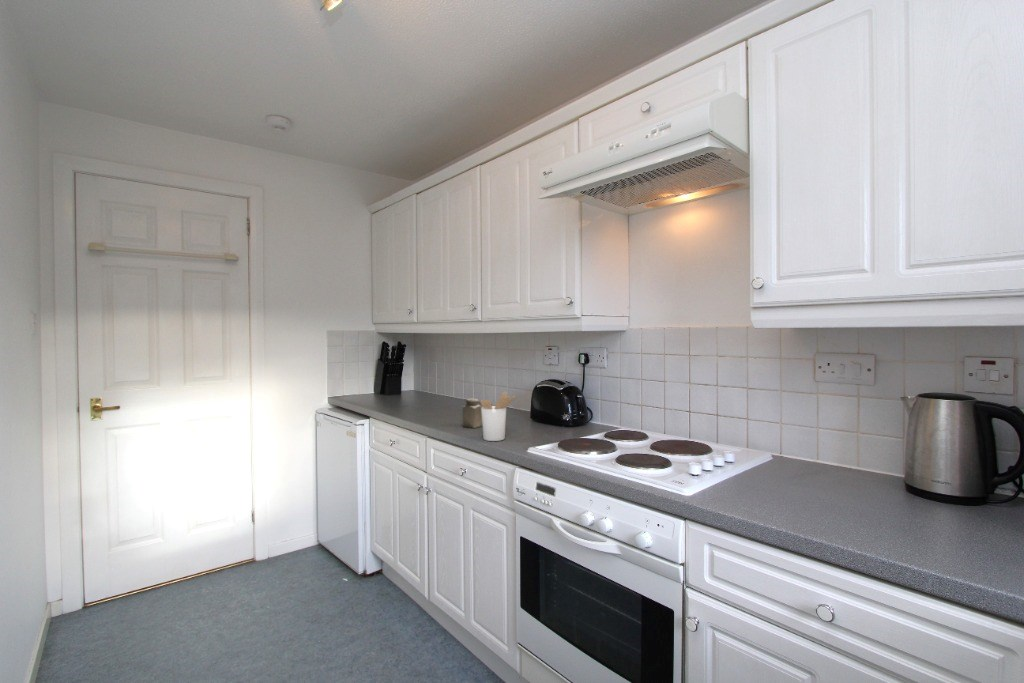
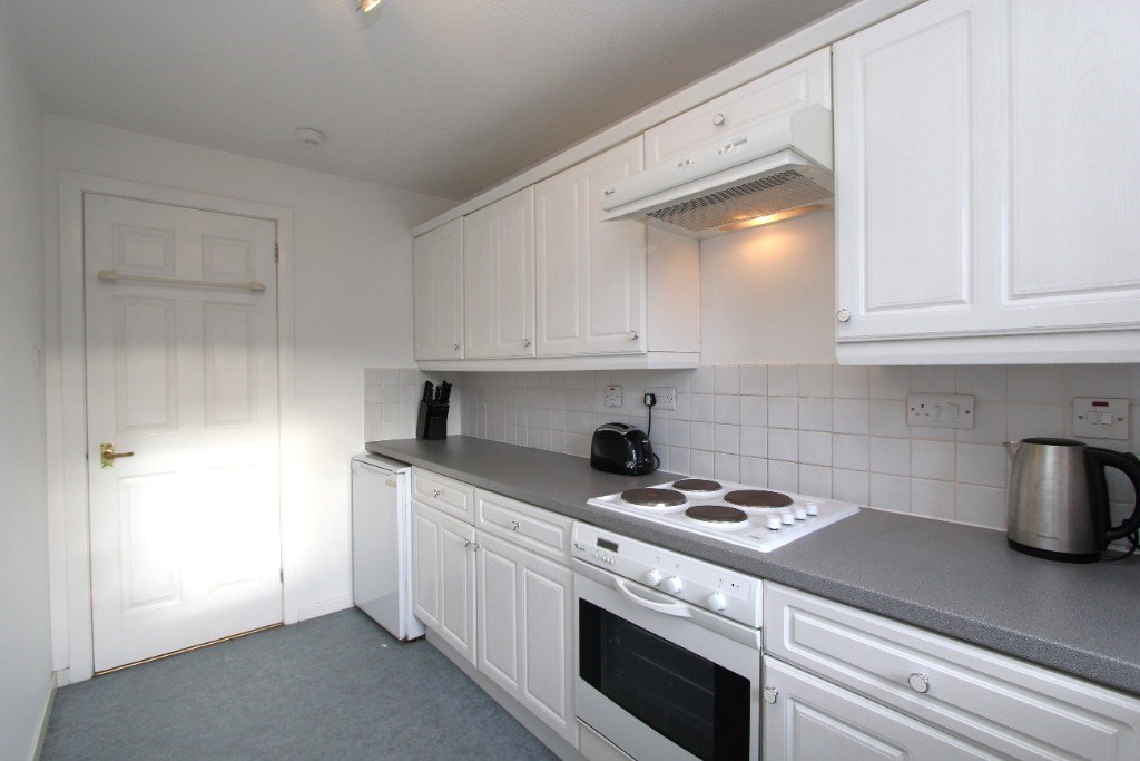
- utensil holder [479,390,517,442]
- salt shaker [462,398,482,429]
